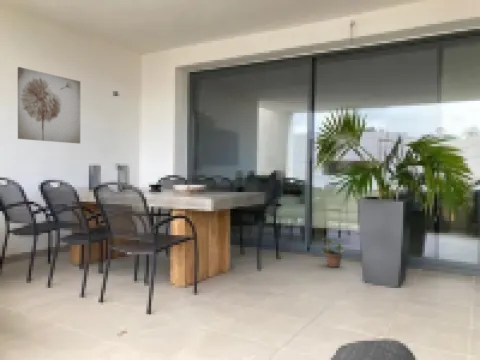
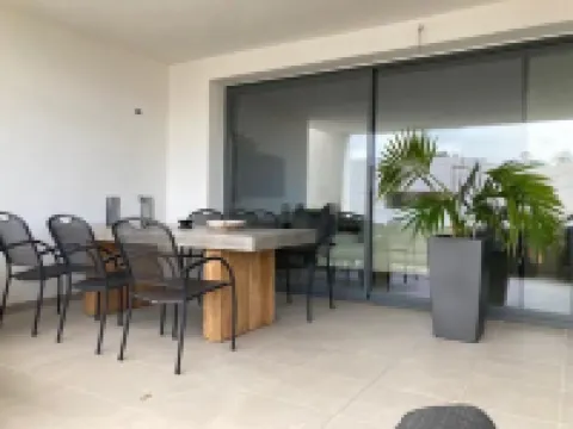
- wall art [17,66,81,145]
- potted plant [320,235,345,268]
